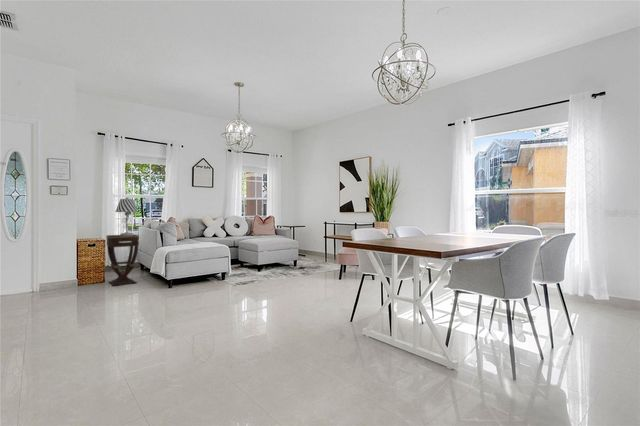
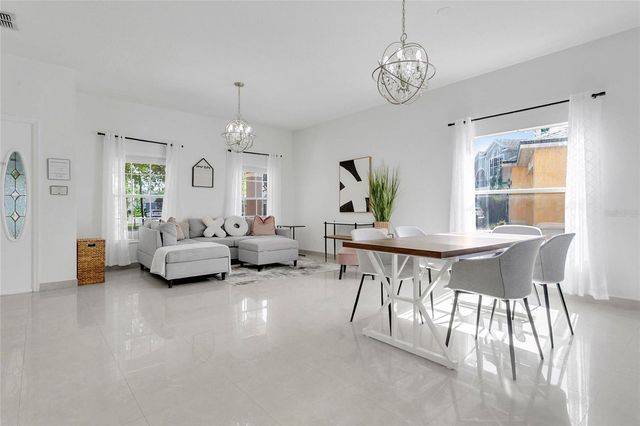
- table lamp [114,198,139,236]
- side table [105,234,140,287]
